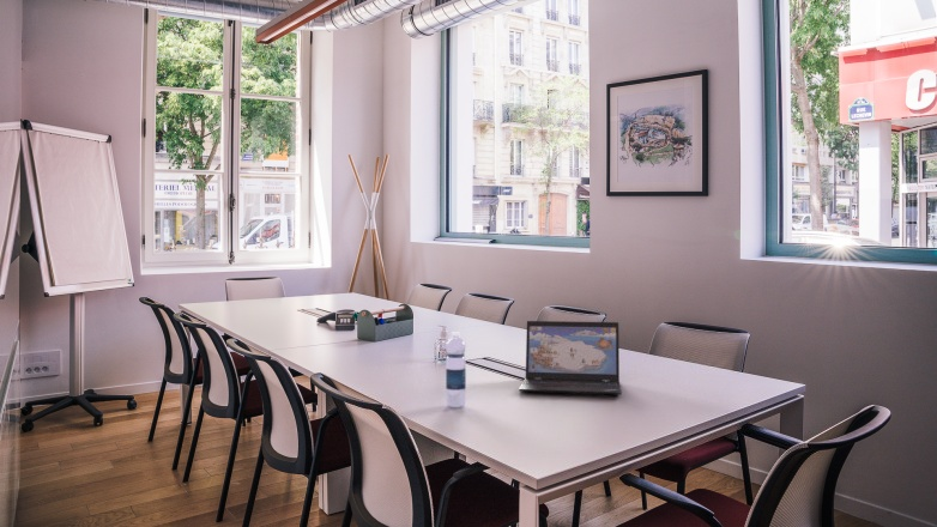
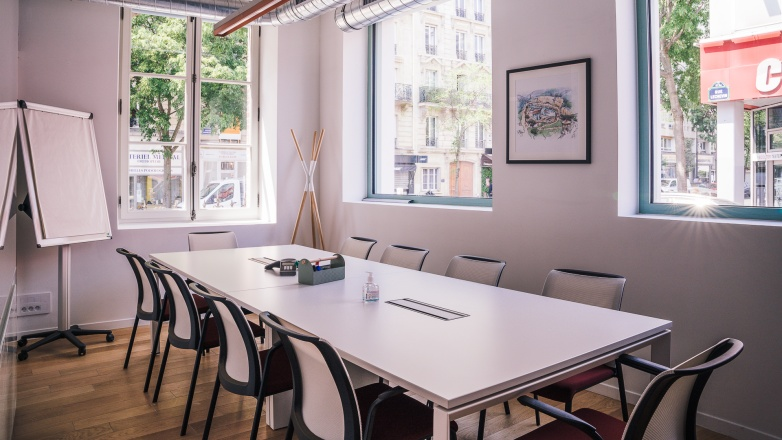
- water bottle [445,331,467,408]
- laptop [518,320,623,395]
